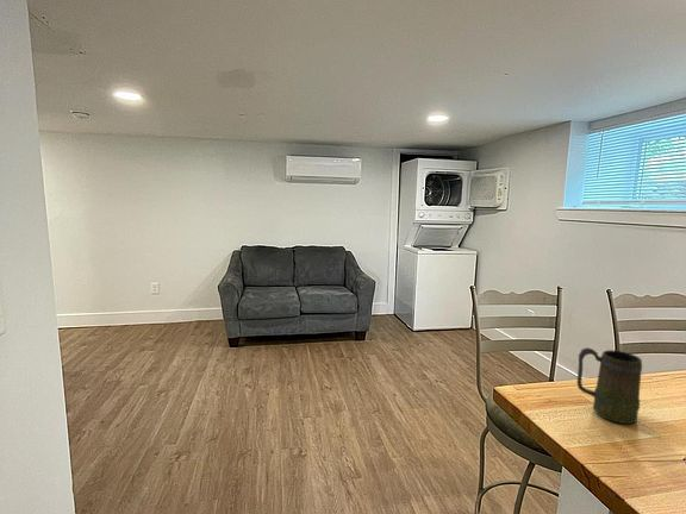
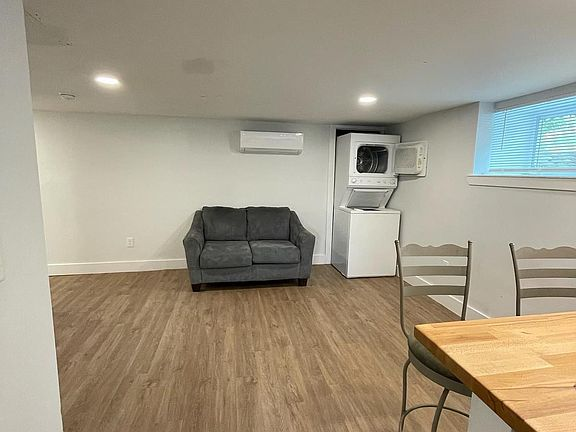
- mug [575,346,643,425]
